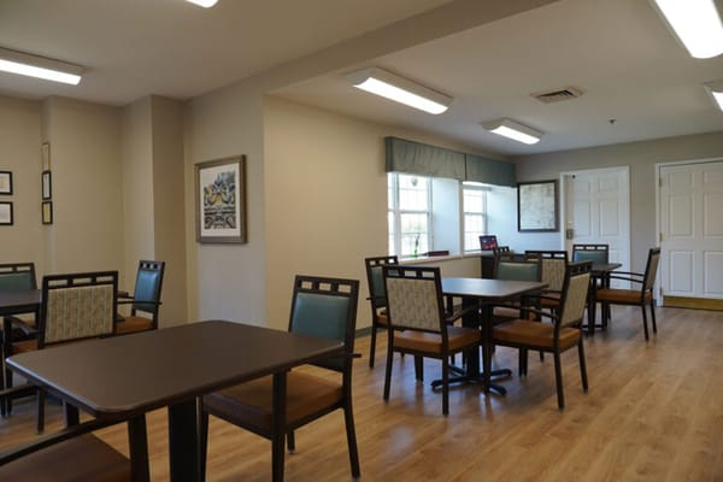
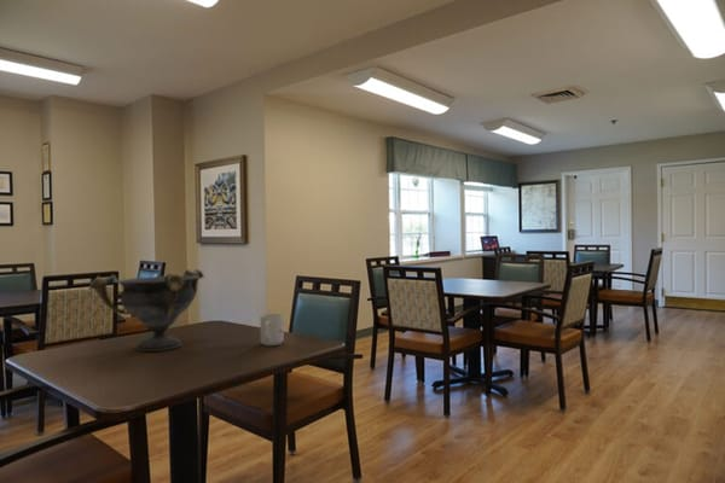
+ decorative bowl [88,268,205,353]
+ mug [259,313,285,347]
